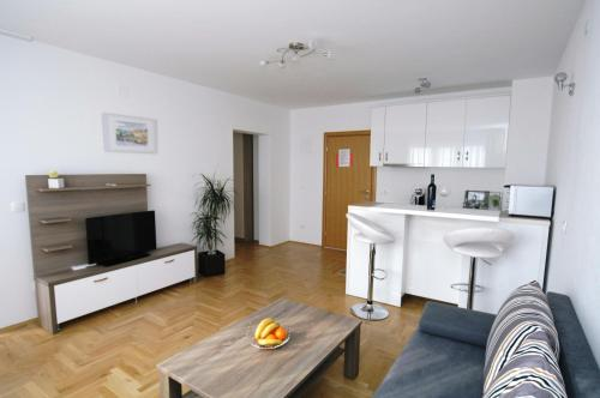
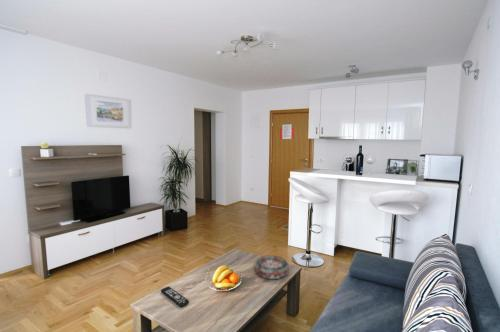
+ decorative bowl [253,254,290,280]
+ remote control [160,286,190,308]
